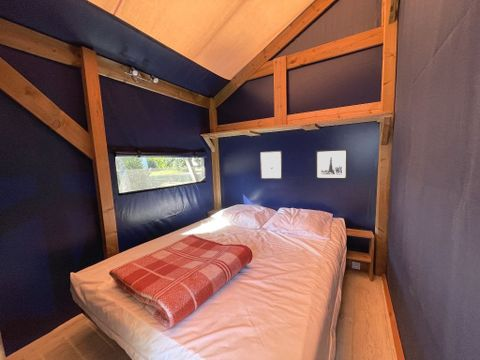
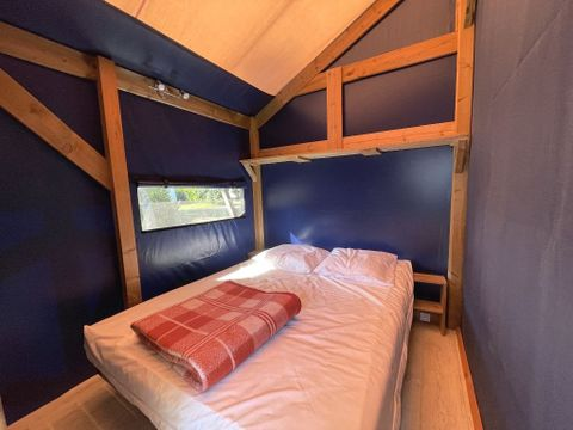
- wall art [315,148,349,180]
- wall art [260,150,283,180]
